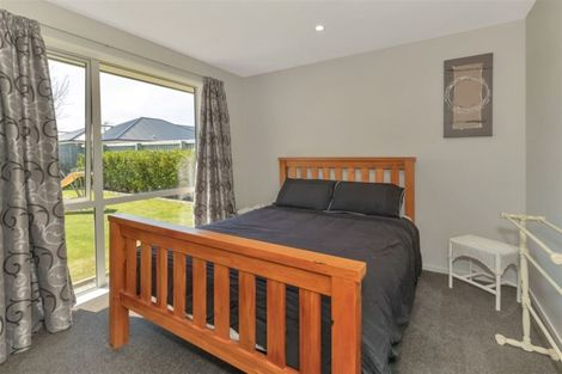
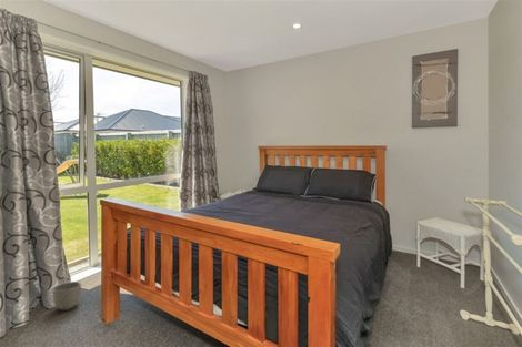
+ planter [51,280,82,312]
